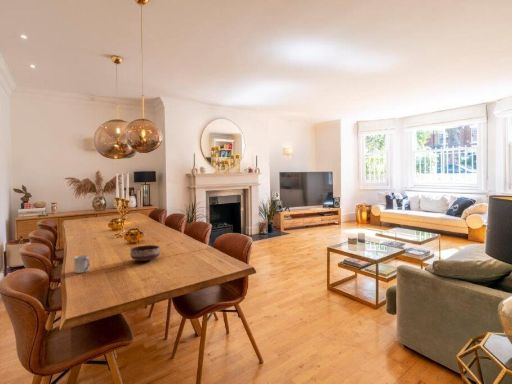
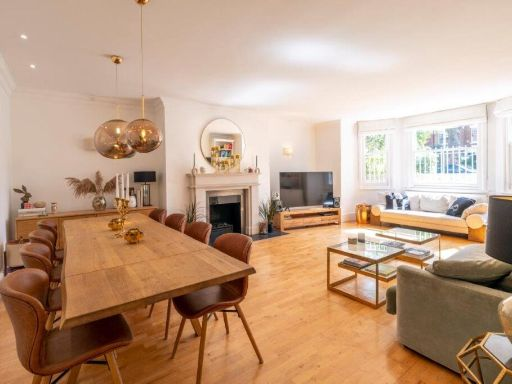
- bowl [129,244,161,262]
- cup [73,254,91,274]
